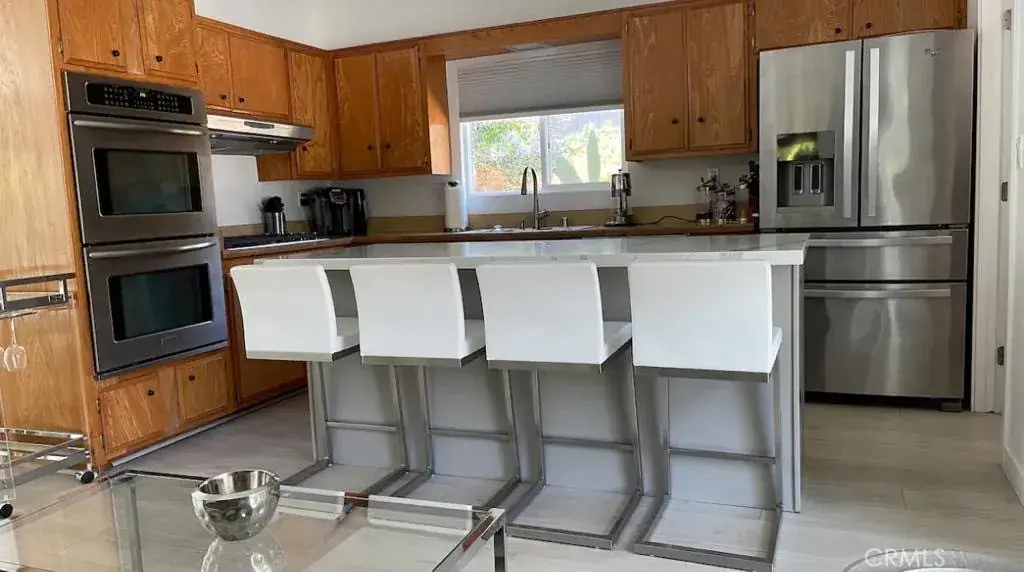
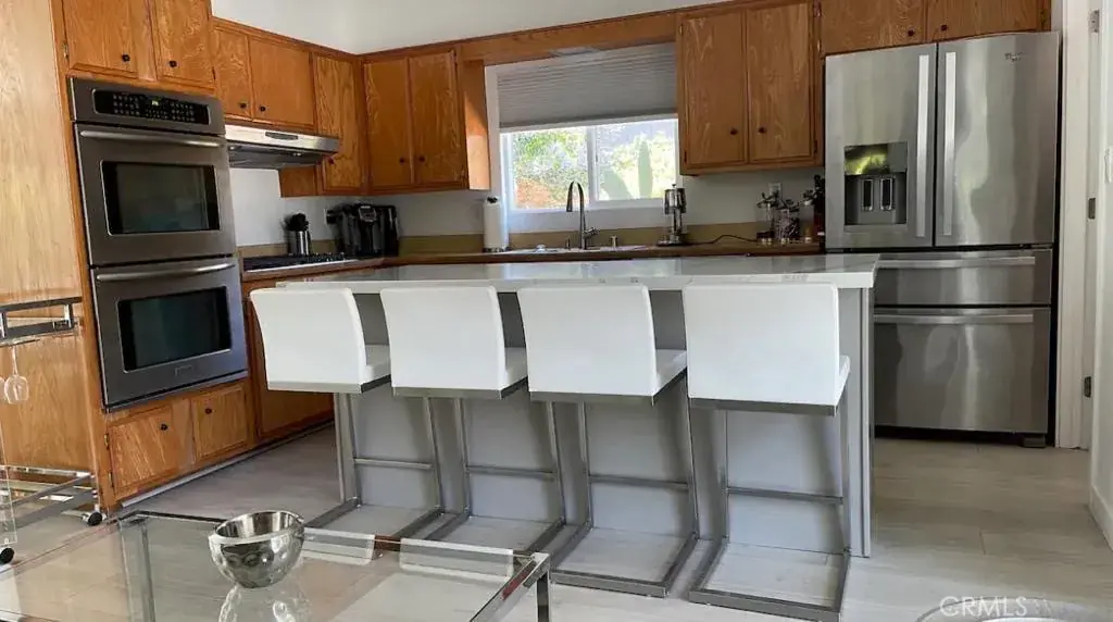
- pen [333,502,354,524]
